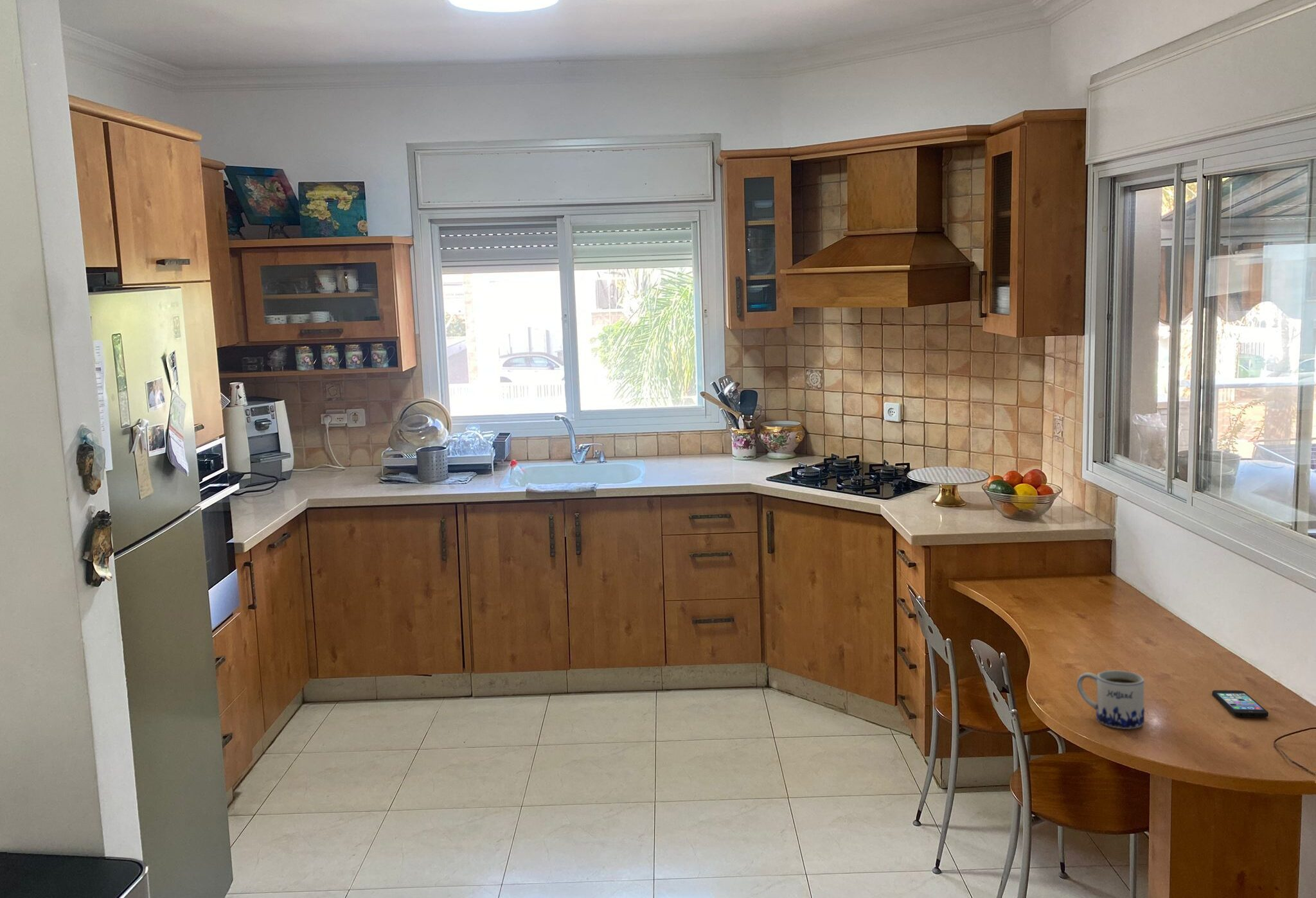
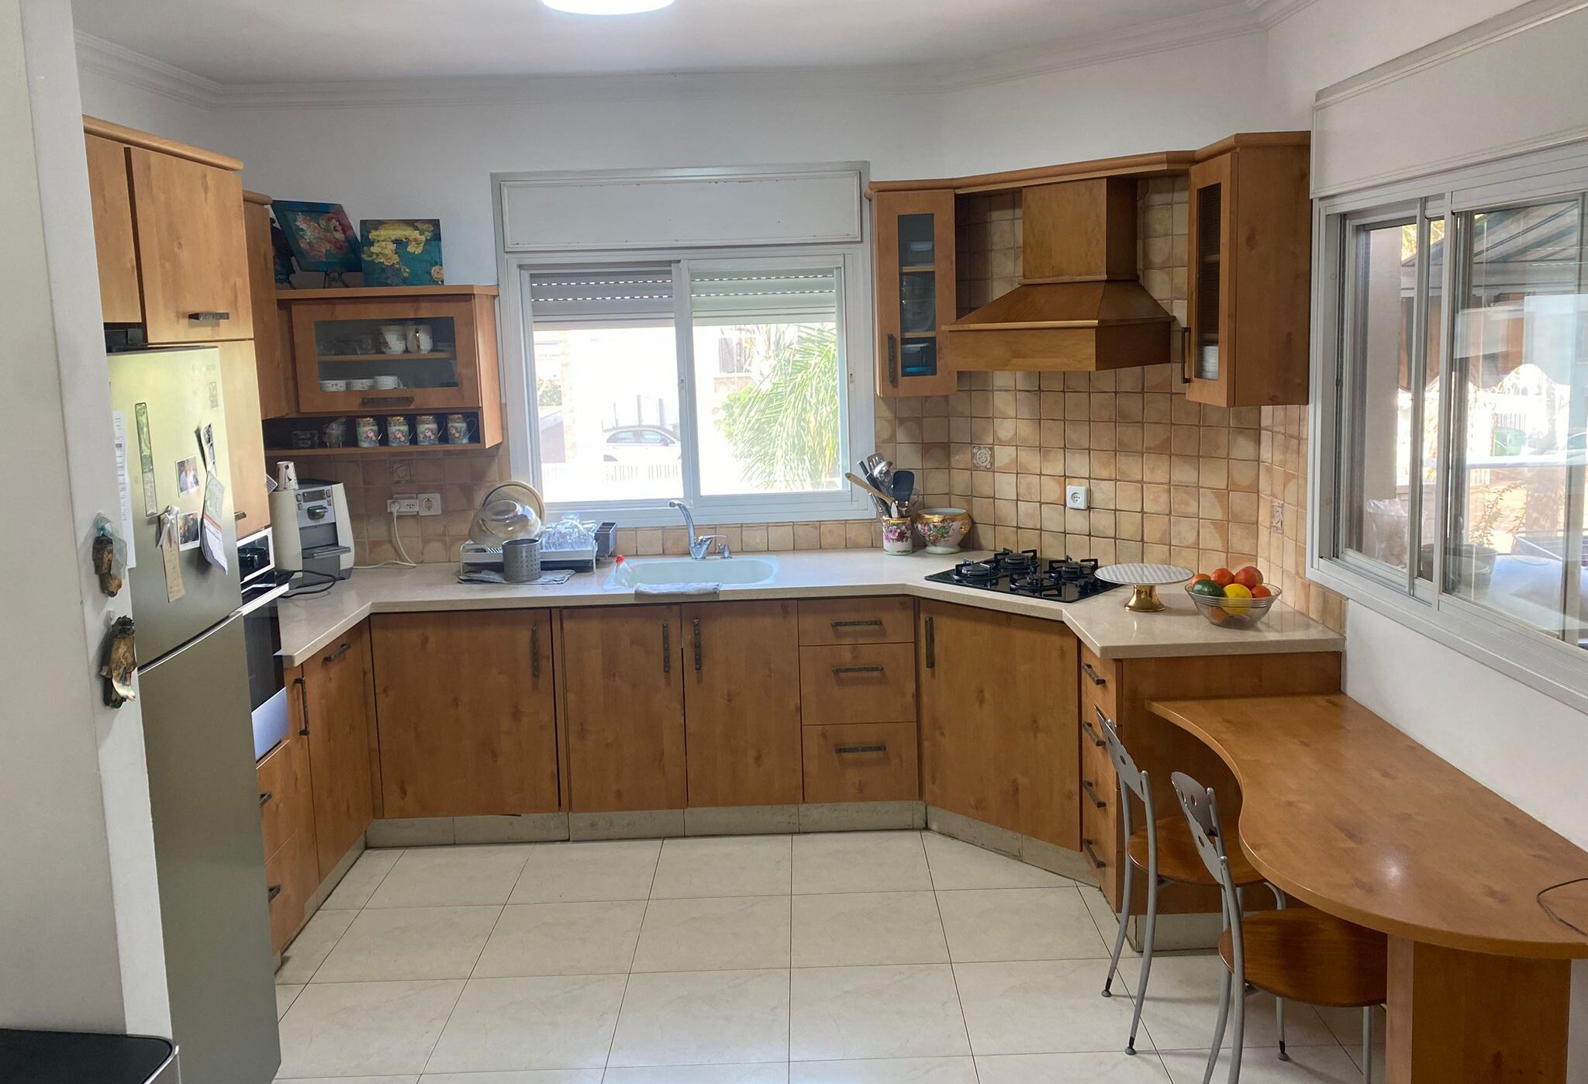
- mug [1076,669,1145,730]
- smartphone [1212,690,1269,718]
